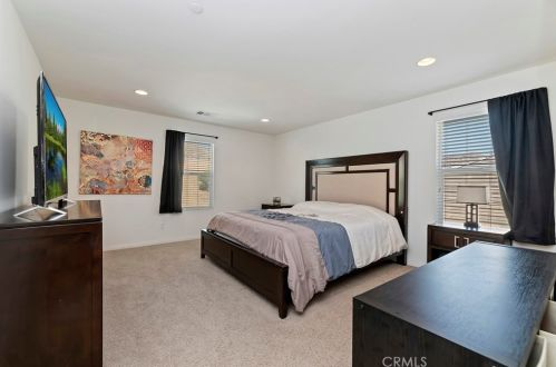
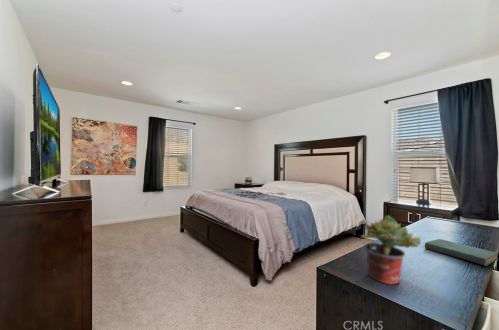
+ book [424,238,499,267]
+ potted plant [360,215,422,285]
